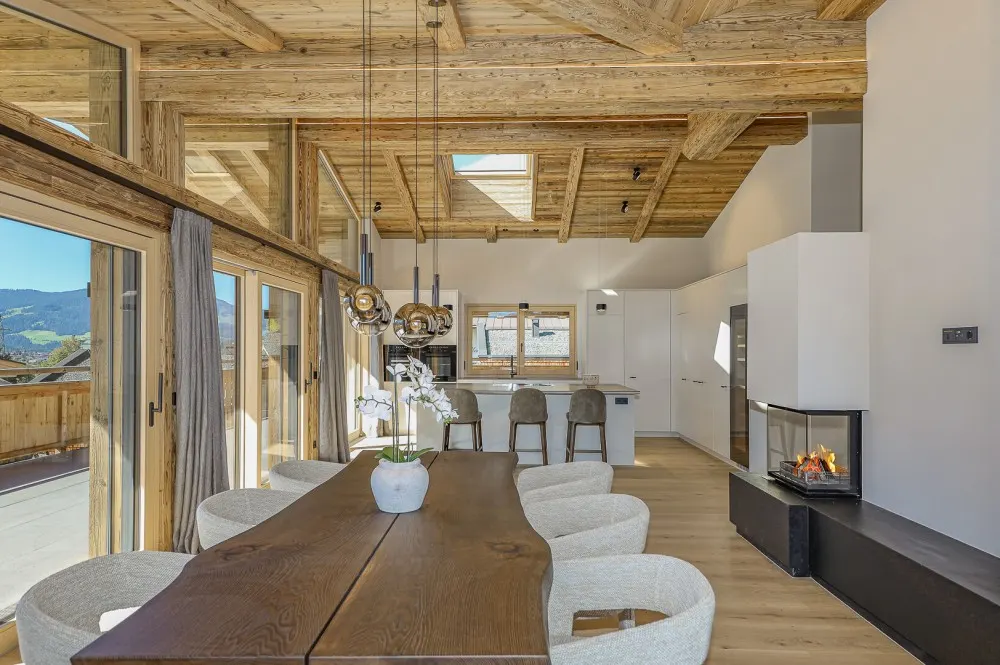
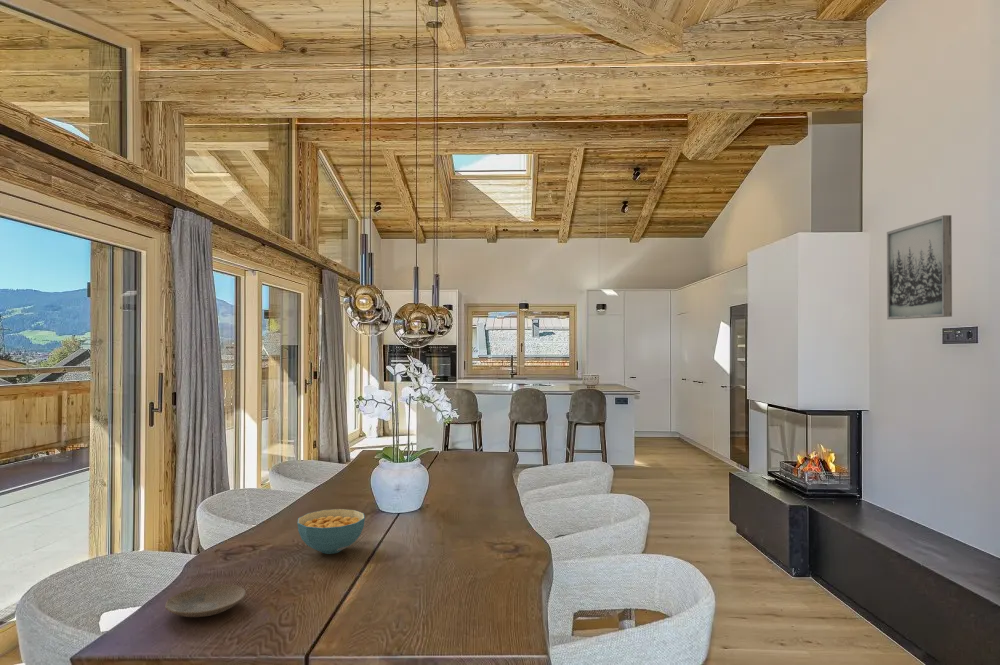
+ plate [165,583,247,618]
+ wall art [886,214,953,320]
+ cereal bowl [296,508,366,555]
